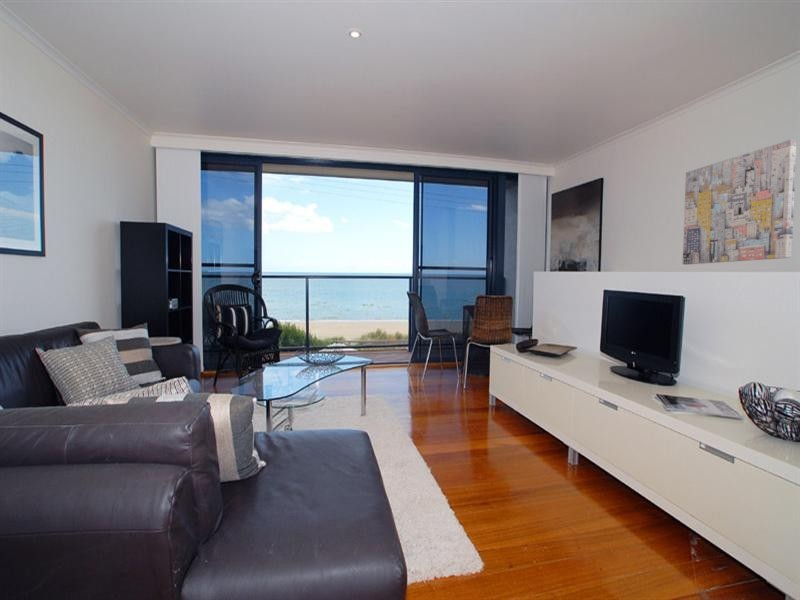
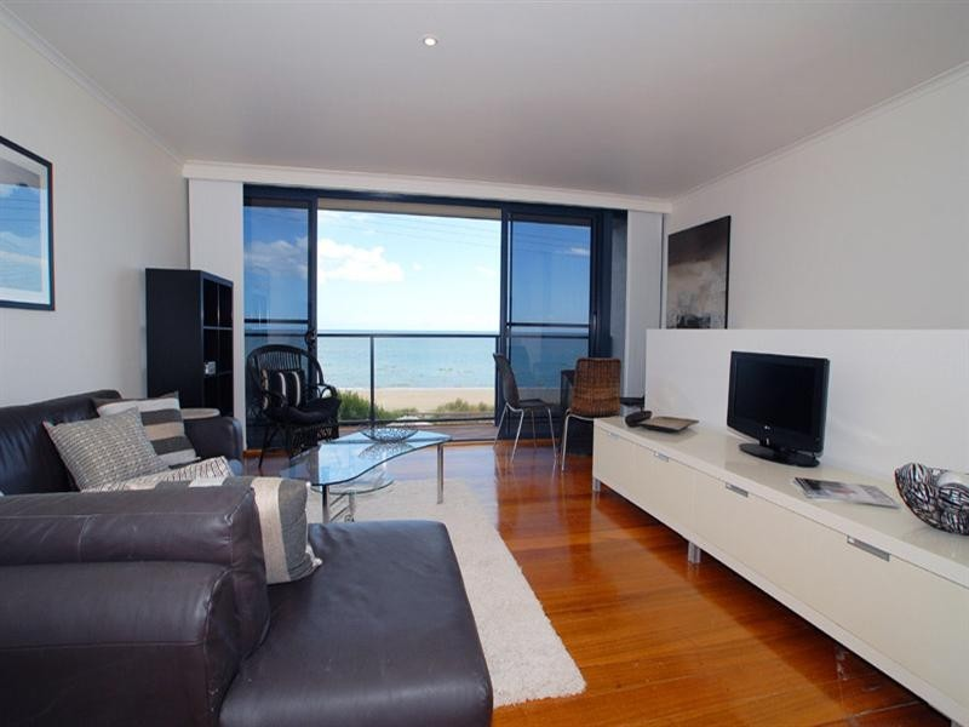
- wall art [682,138,798,265]
